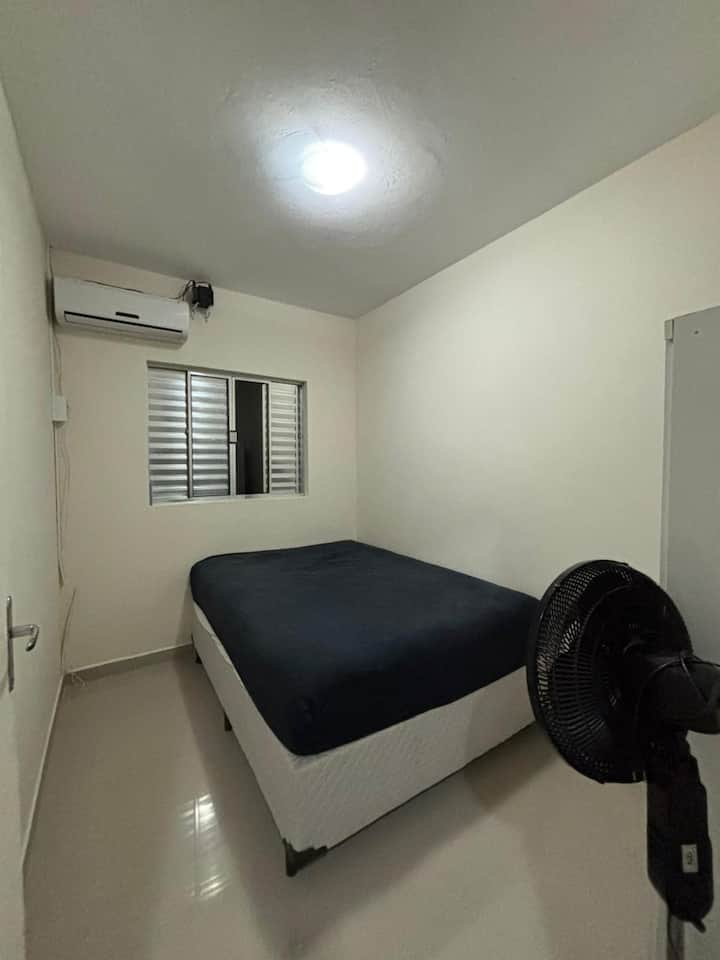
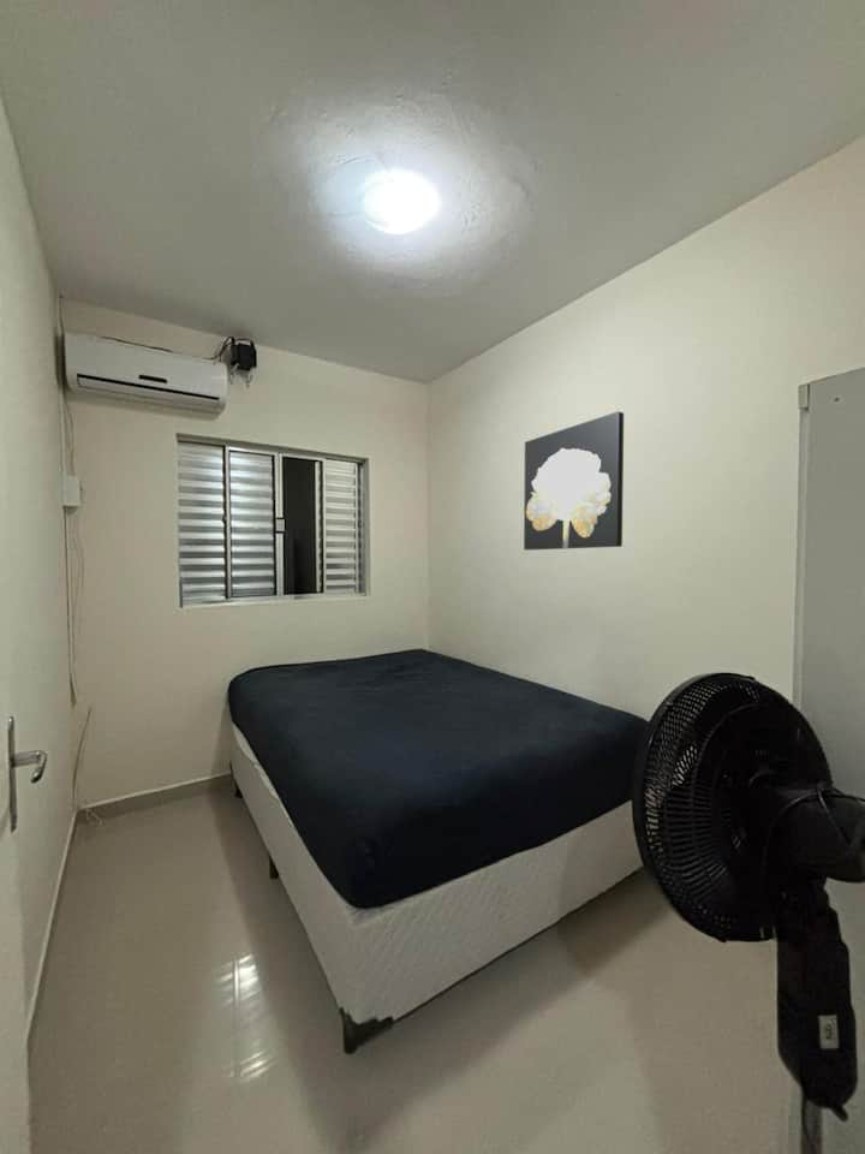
+ wall art [523,410,625,552]
